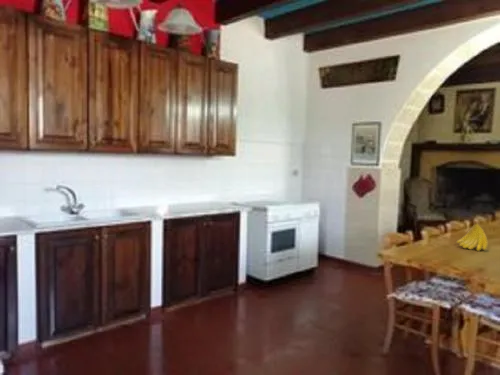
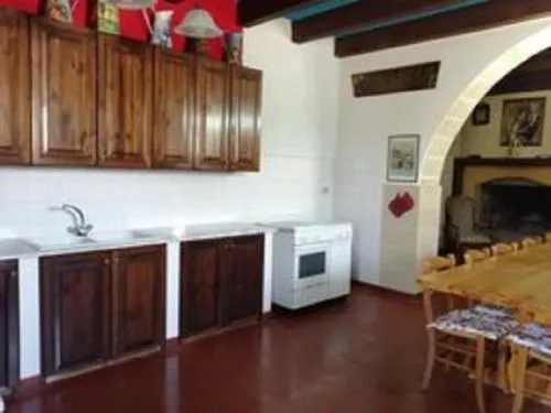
- banana [456,220,489,252]
